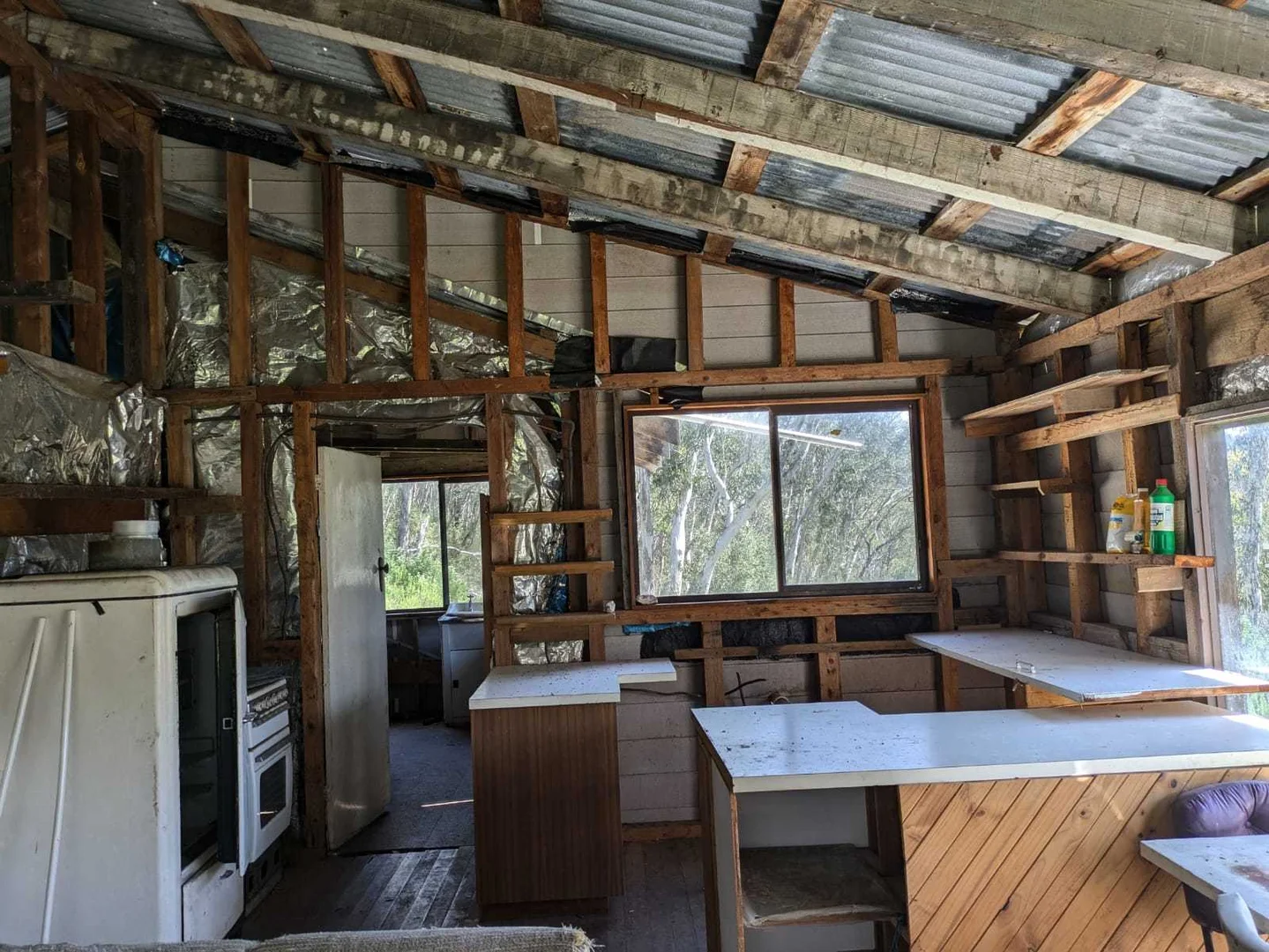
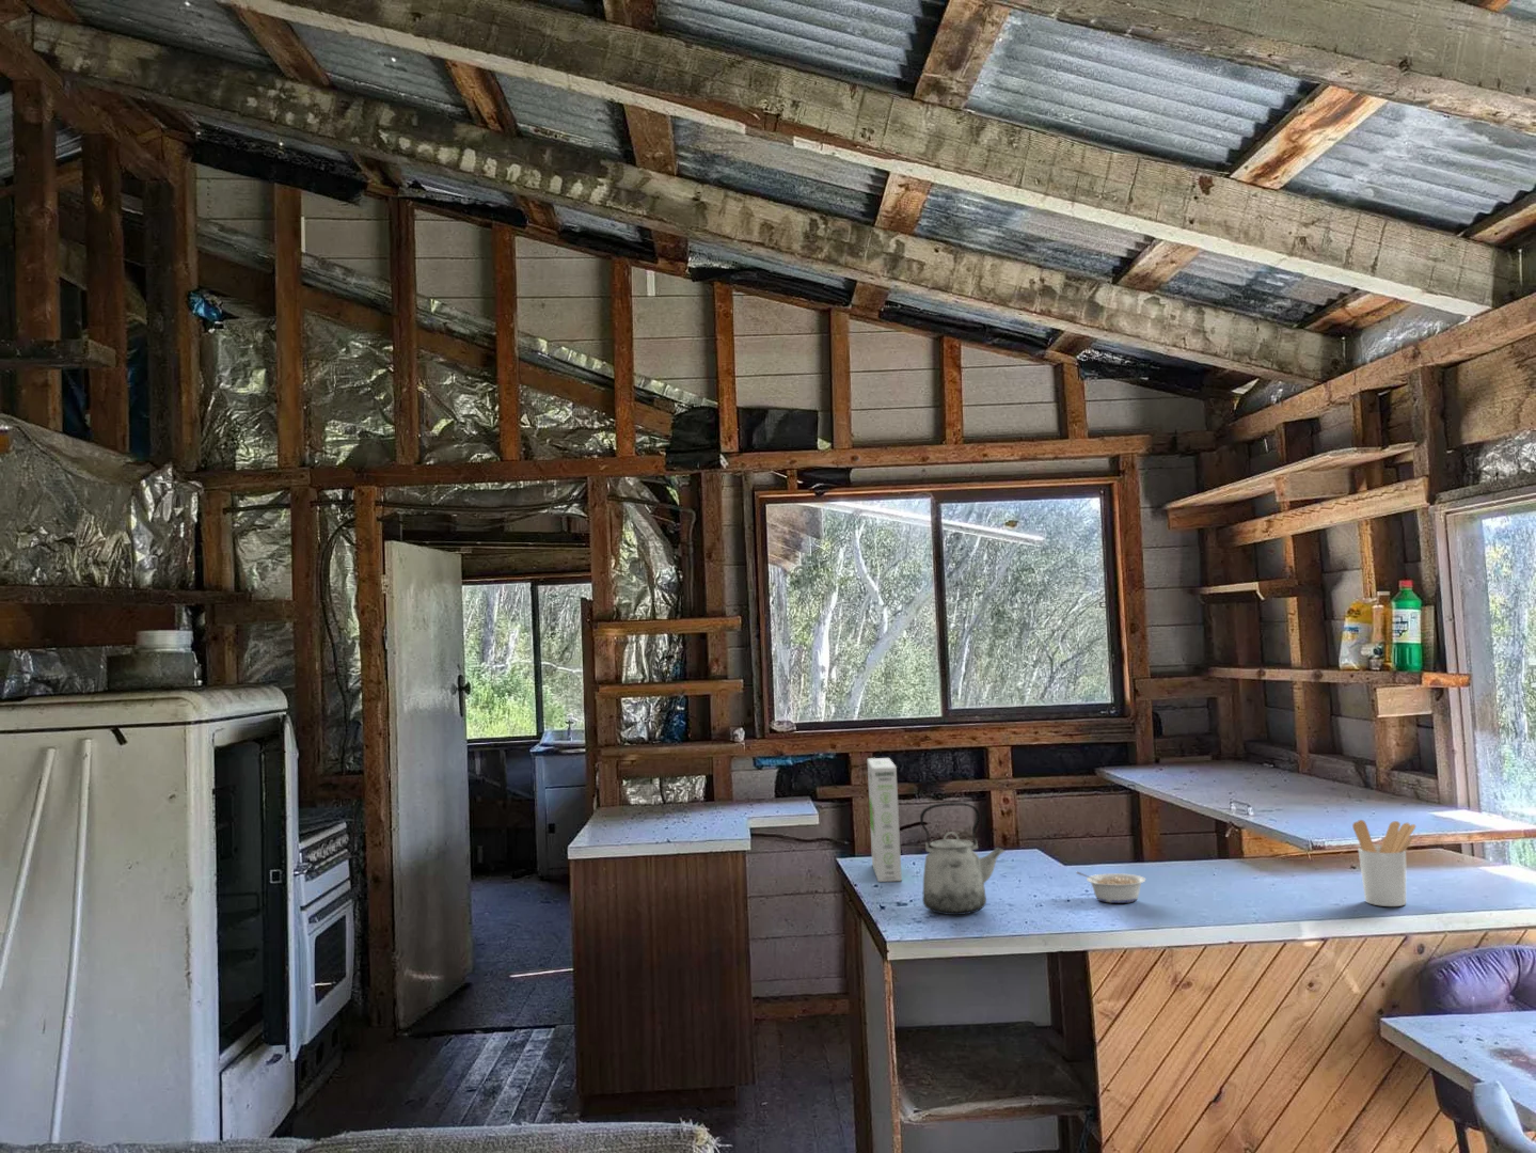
+ legume [1075,870,1146,905]
+ kettle [919,802,1007,916]
+ cereal box [867,757,903,883]
+ utensil holder [1351,819,1416,907]
